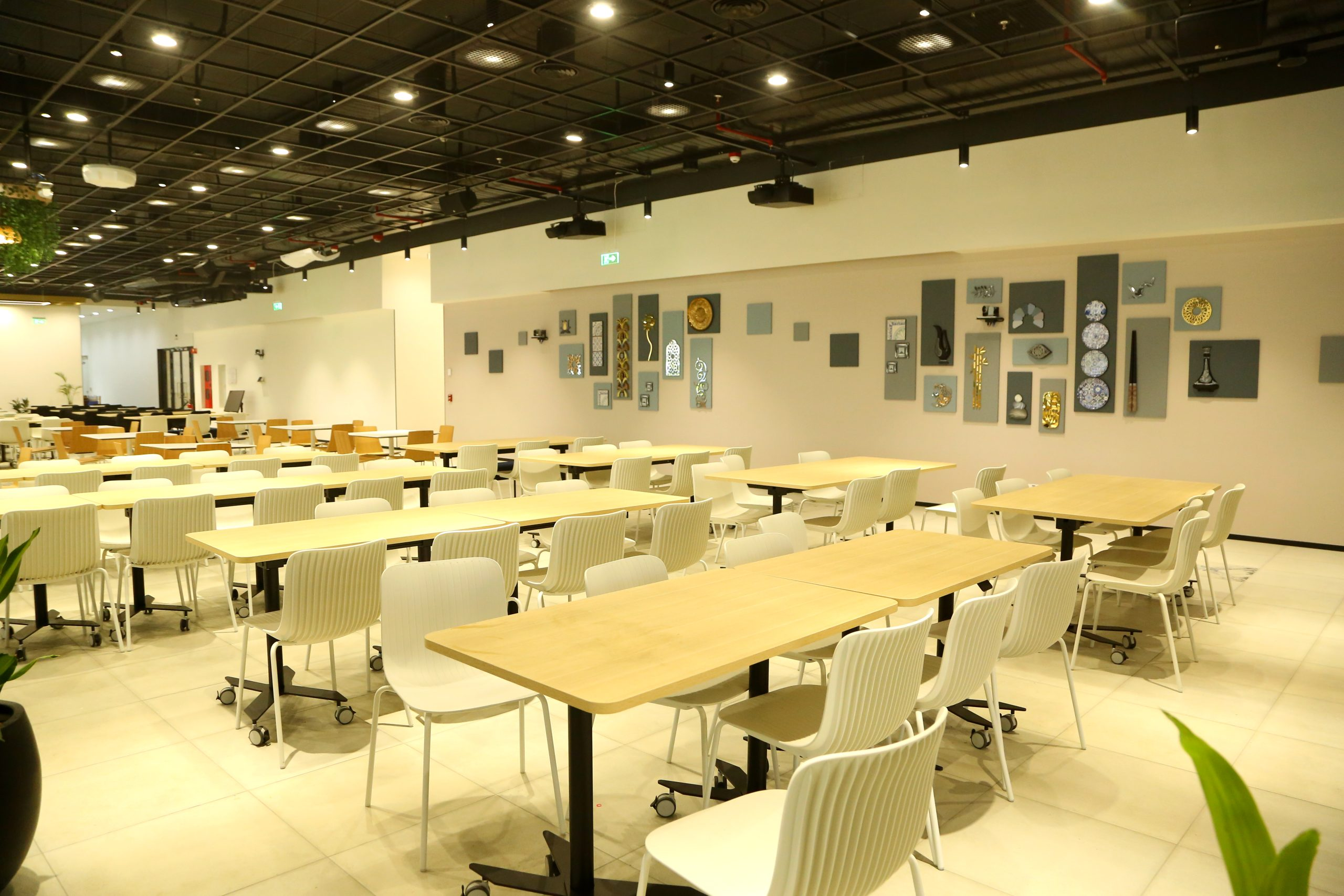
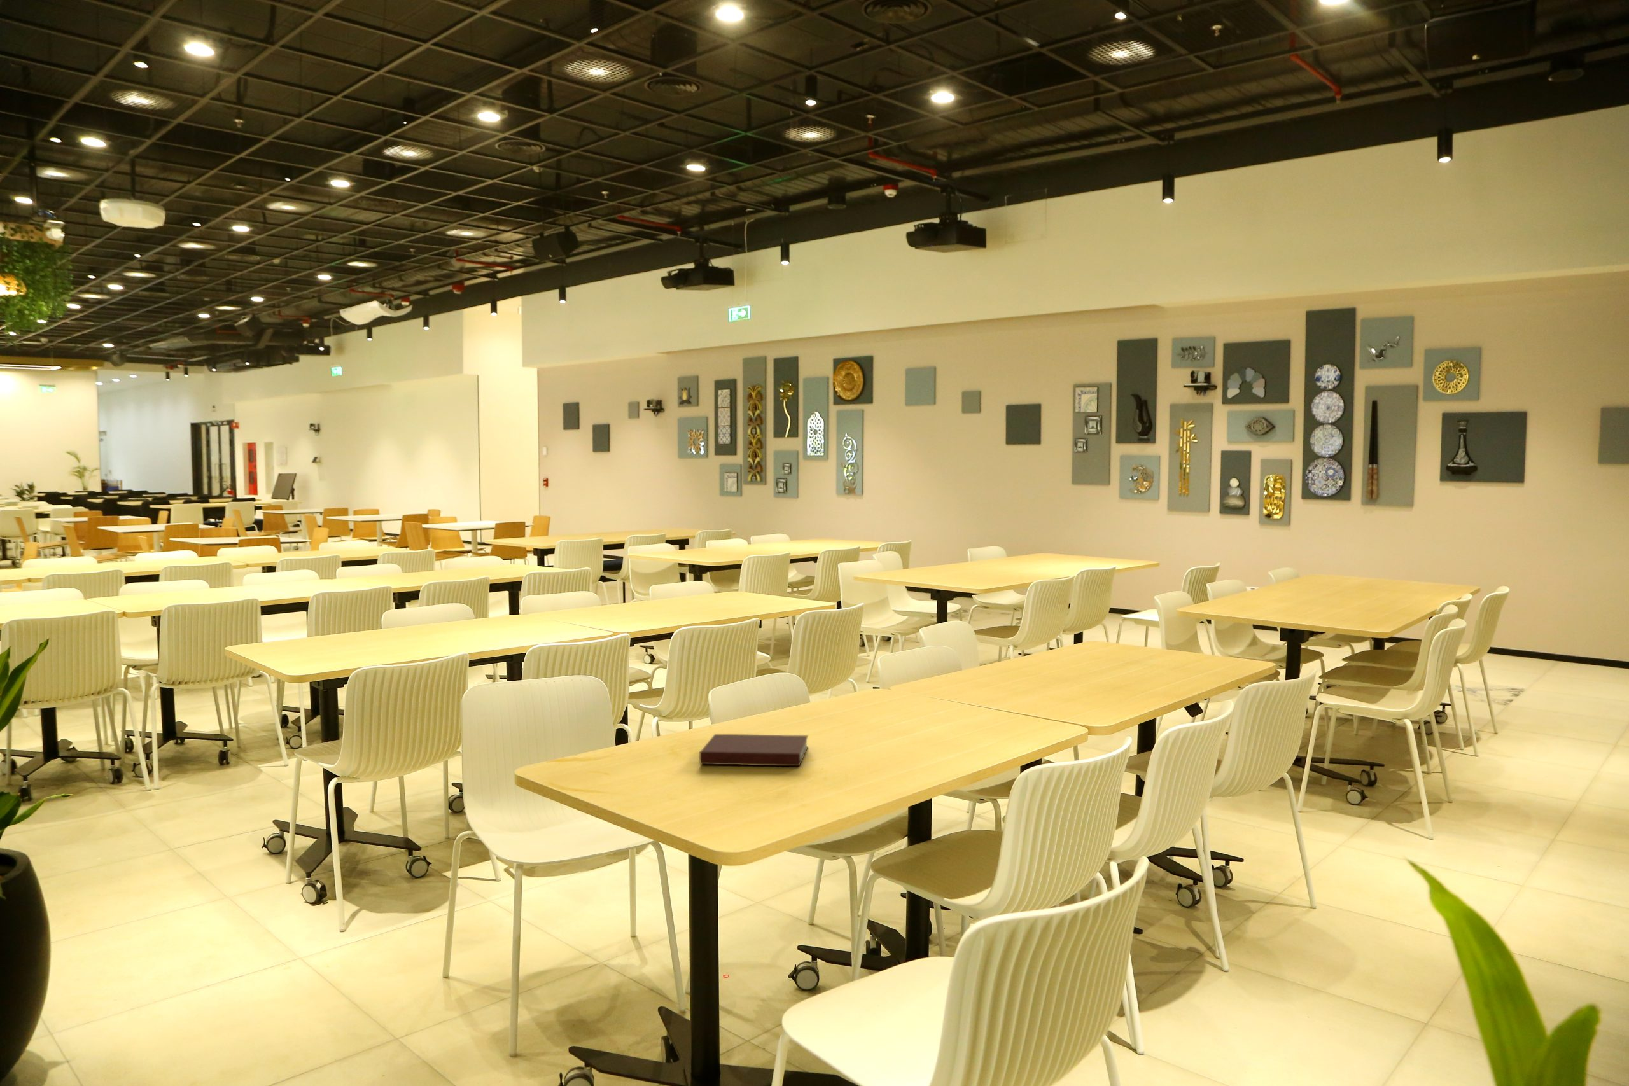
+ notebook [698,733,808,767]
